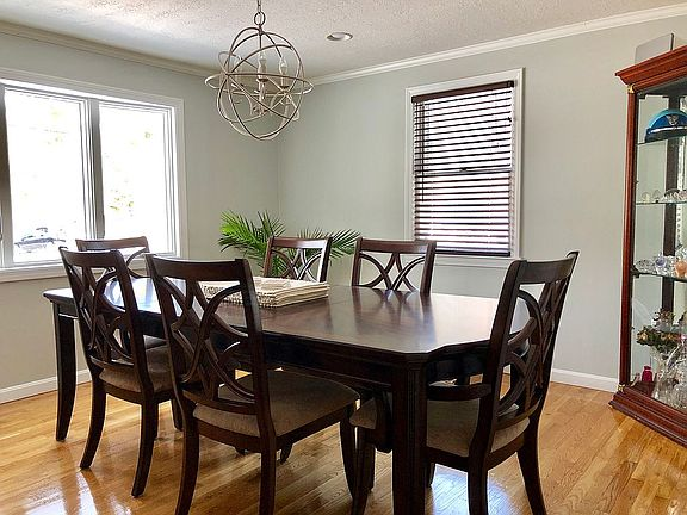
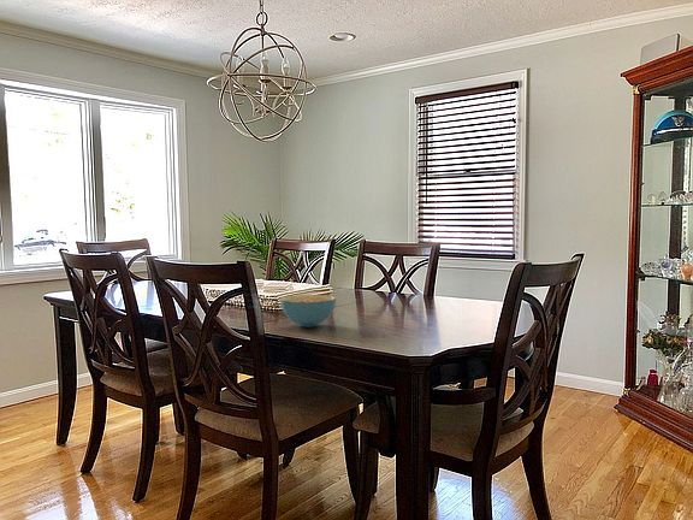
+ cereal bowl [279,294,337,329]
